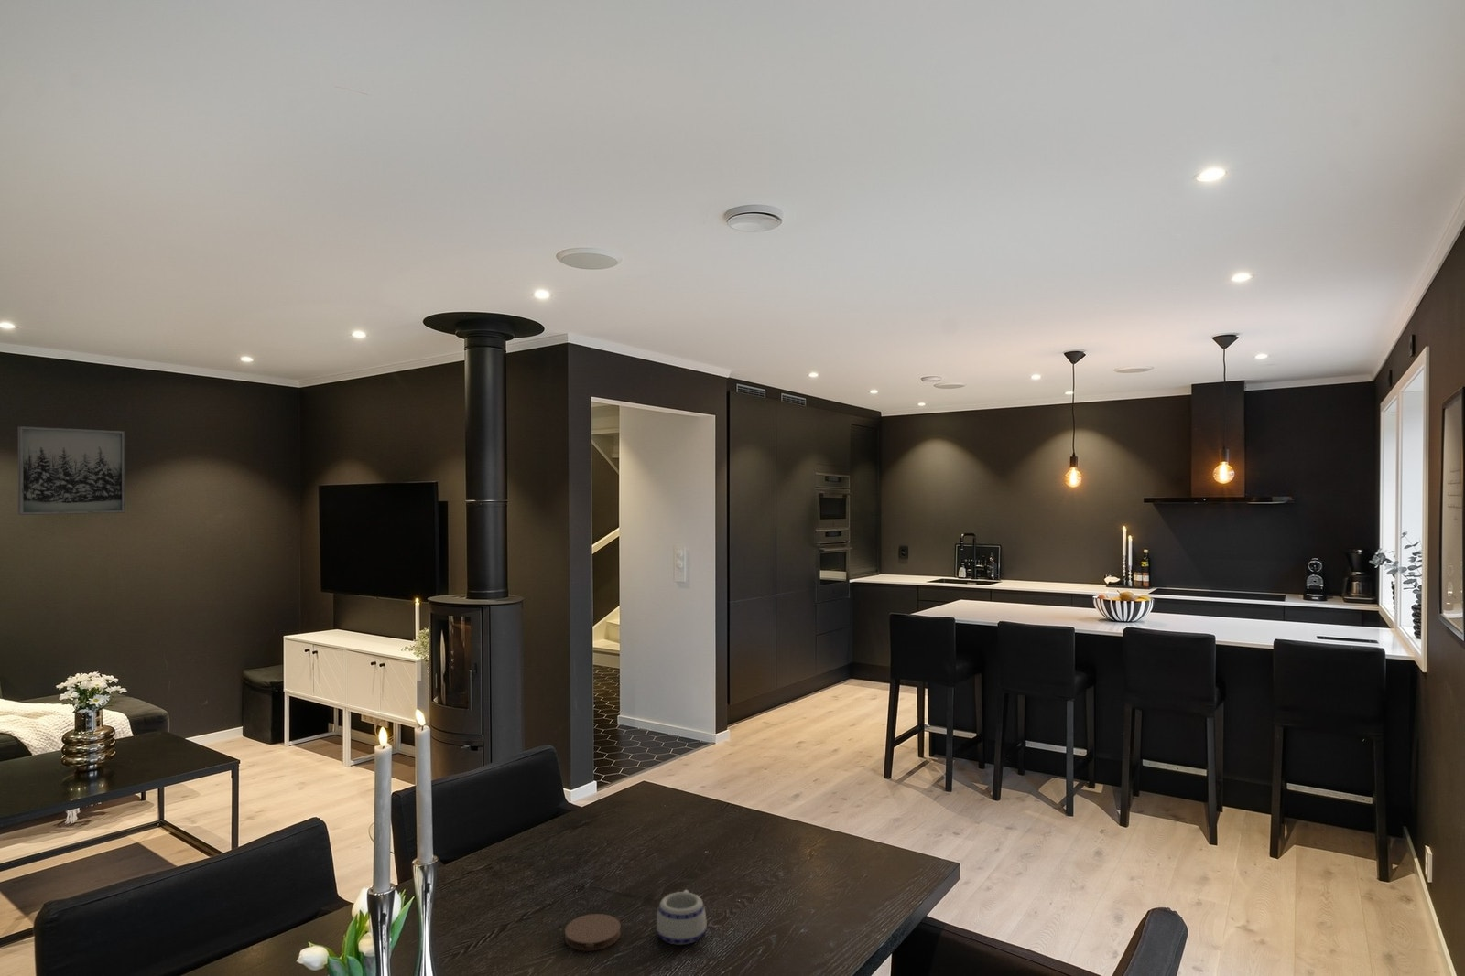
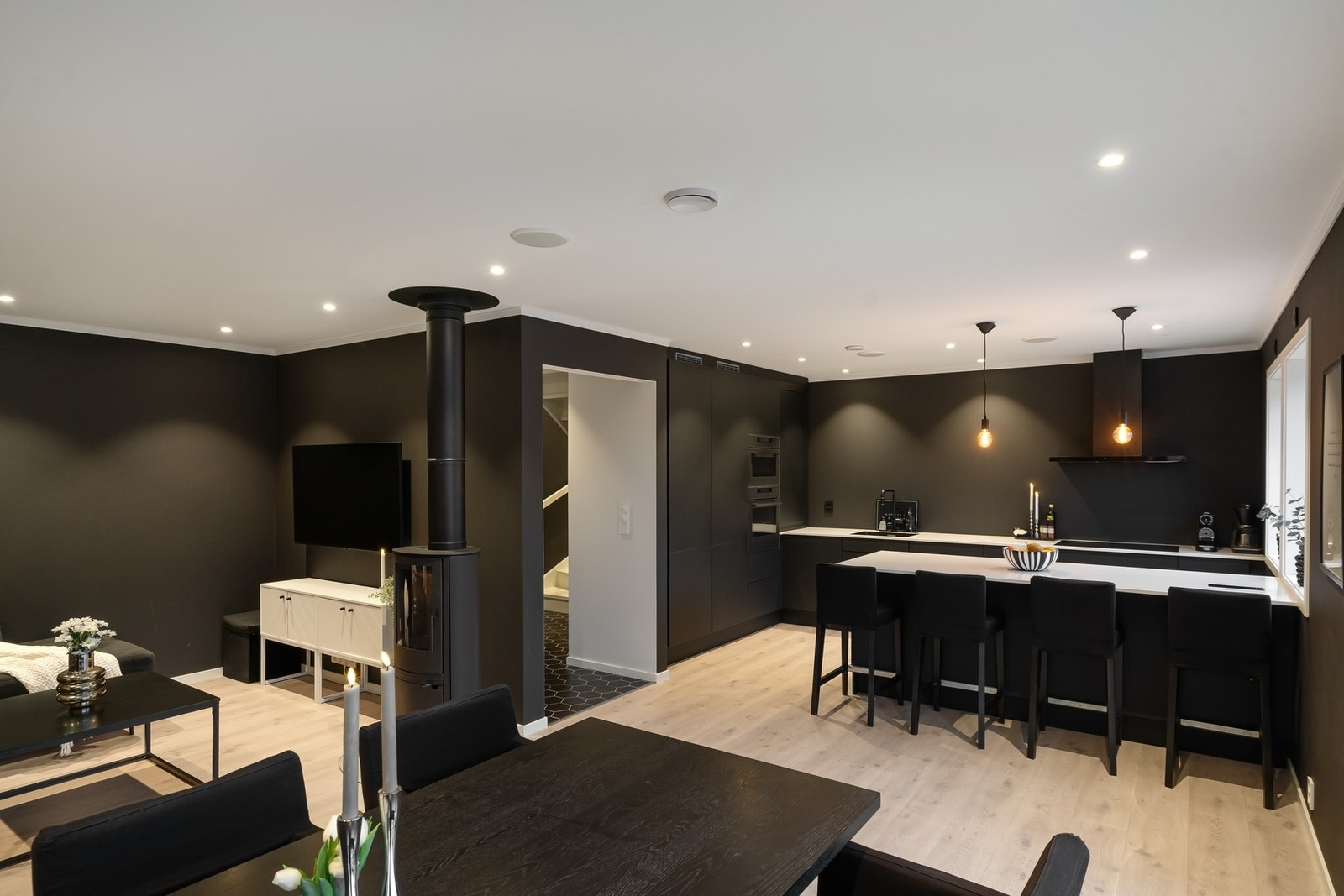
- coaster [564,913,621,951]
- wall art [17,425,125,516]
- mug [655,889,707,945]
